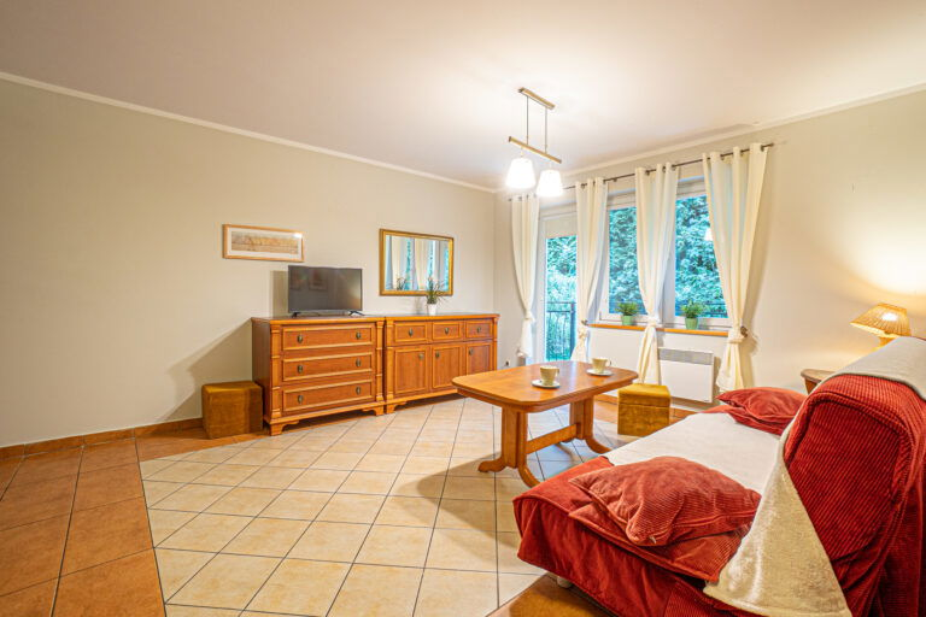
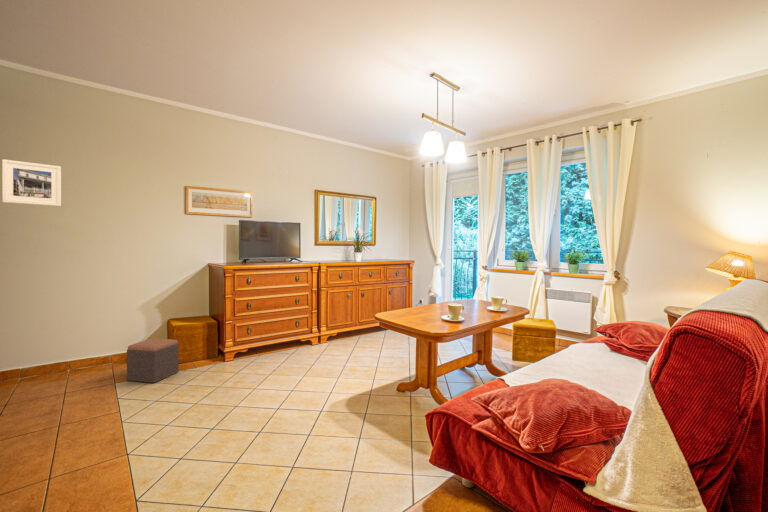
+ footstool [126,337,180,384]
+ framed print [1,158,62,207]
